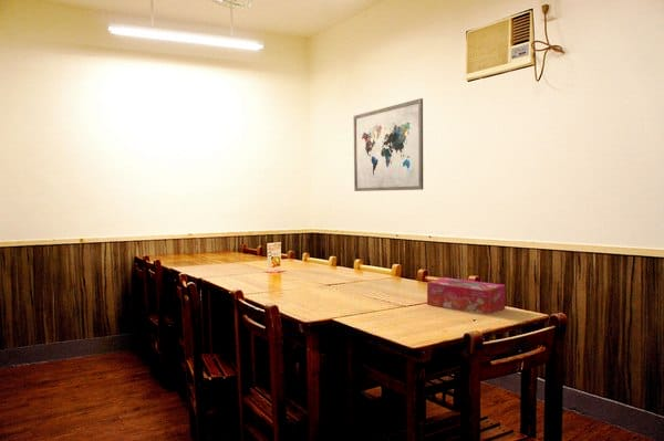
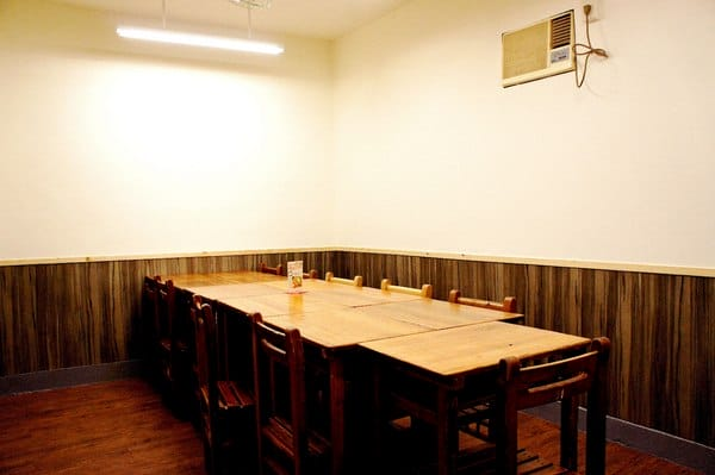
- wall art [353,97,424,192]
- tissue box [426,276,507,316]
